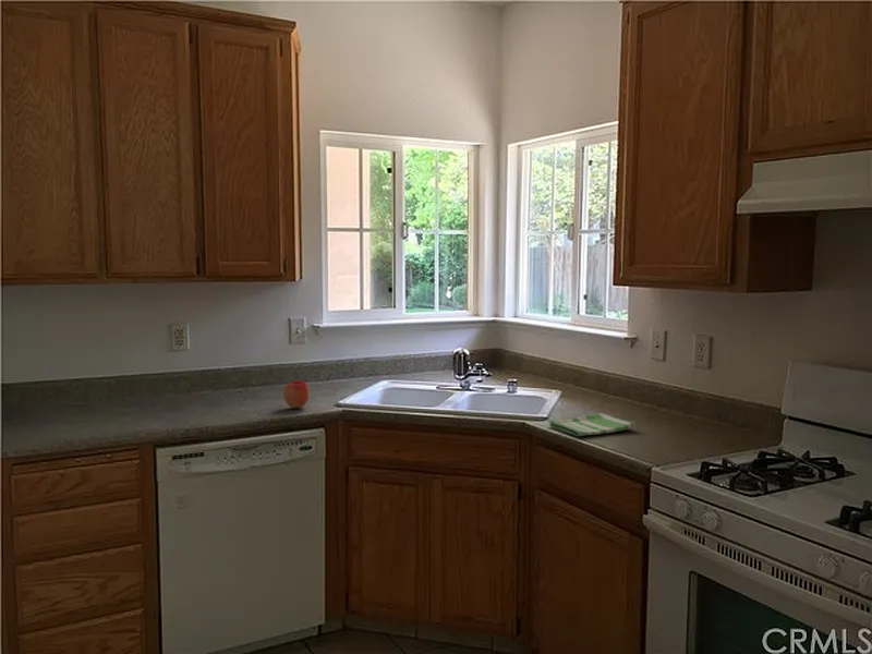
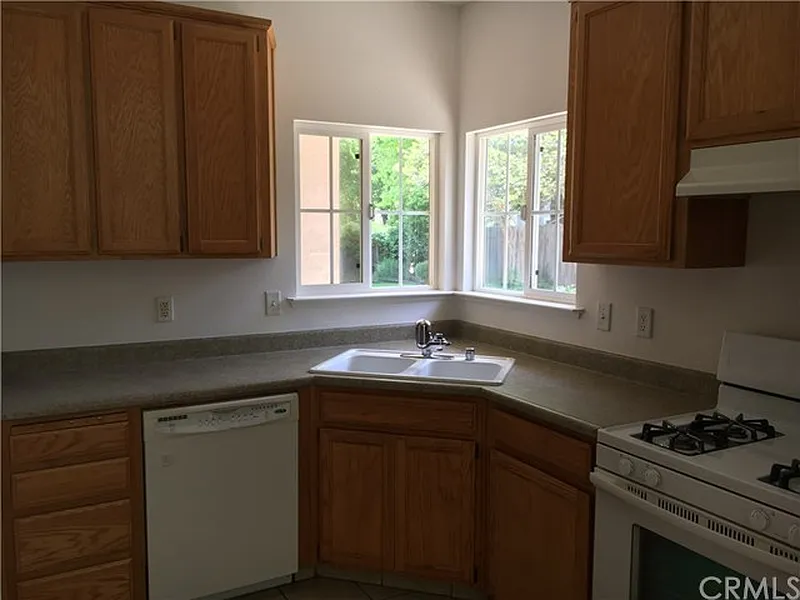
- apple [282,379,310,409]
- dish towel [547,412,635,437]
